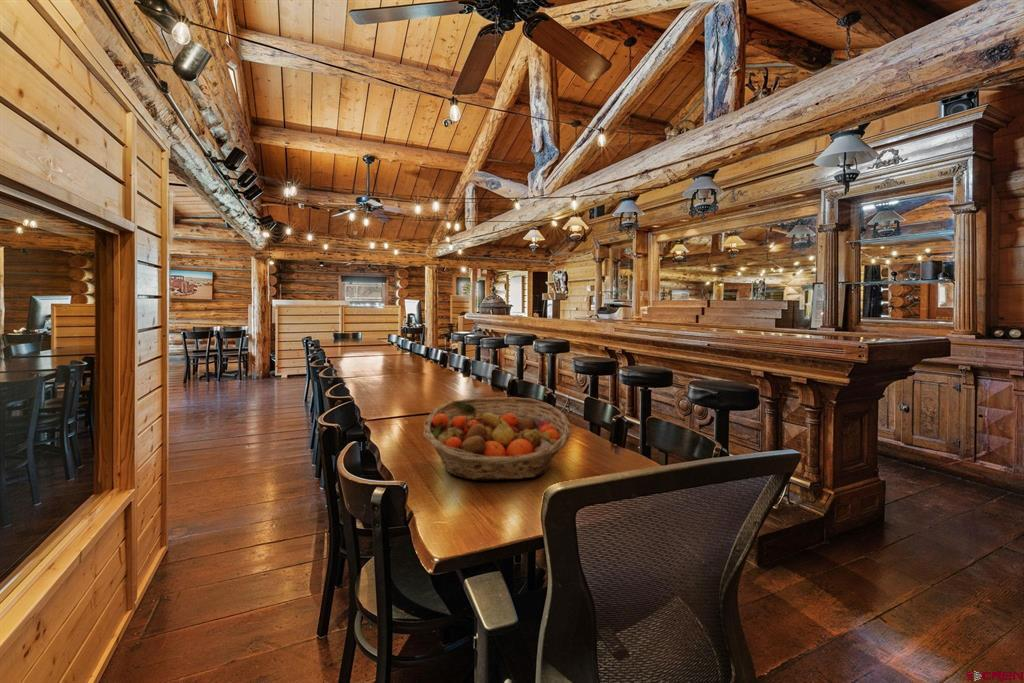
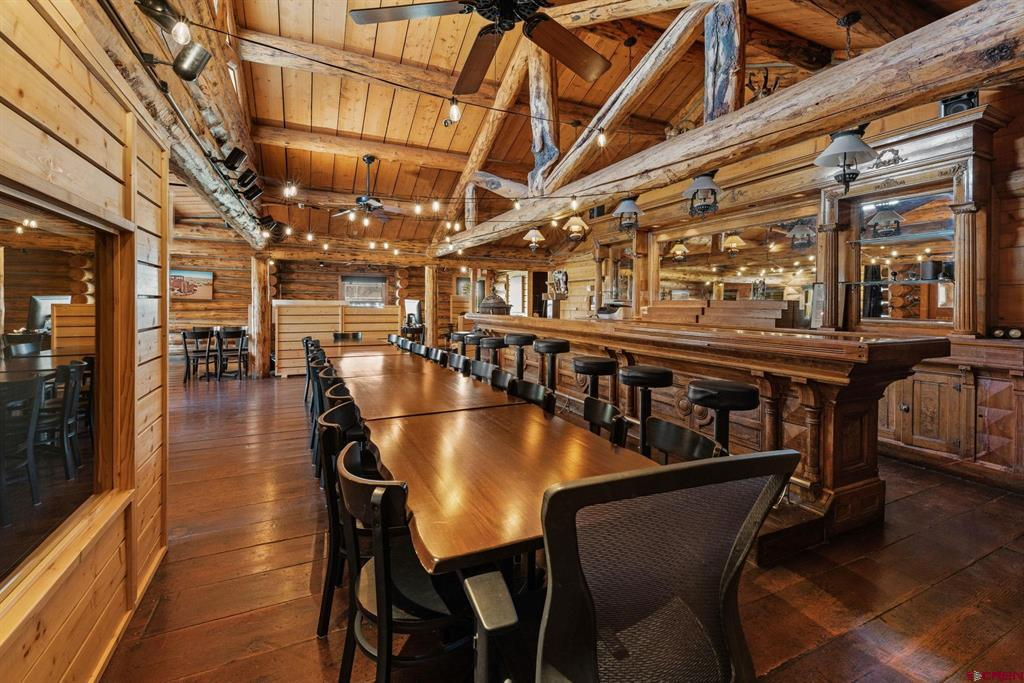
- fruit basket [422,396,573,481]
